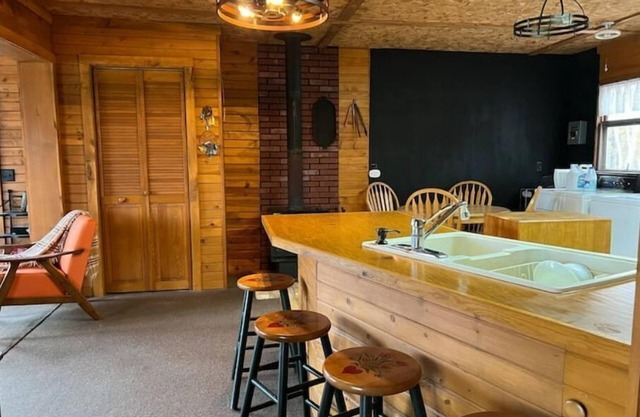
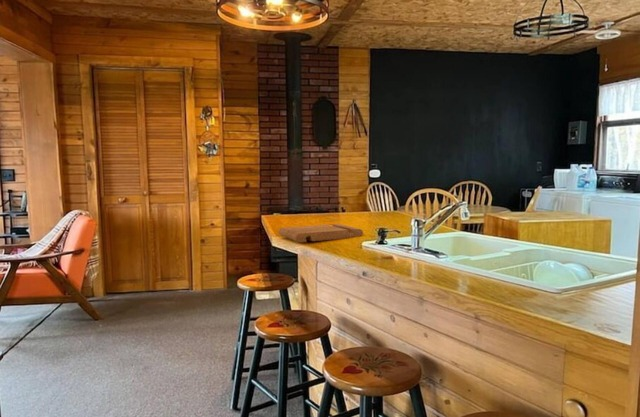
+ cutting board [278,223,364,243]
